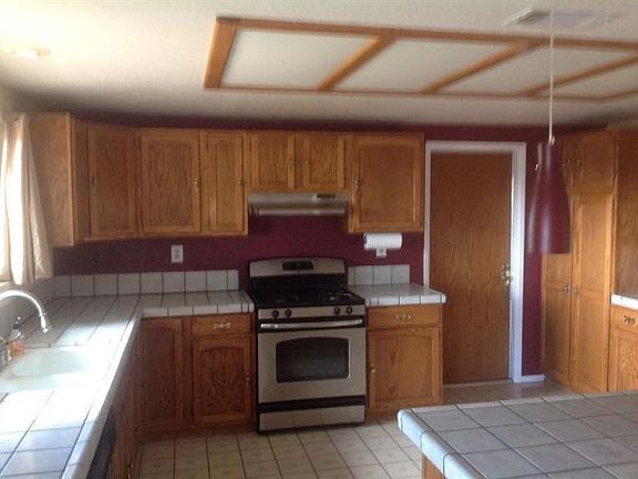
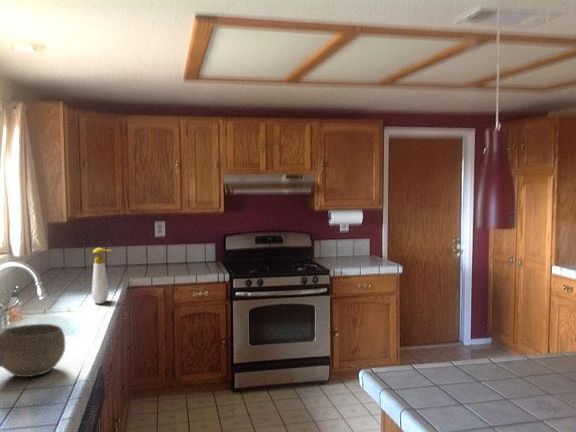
+ bowl [0,323,66,378]
+ soap bottle [91,247,112,305]
